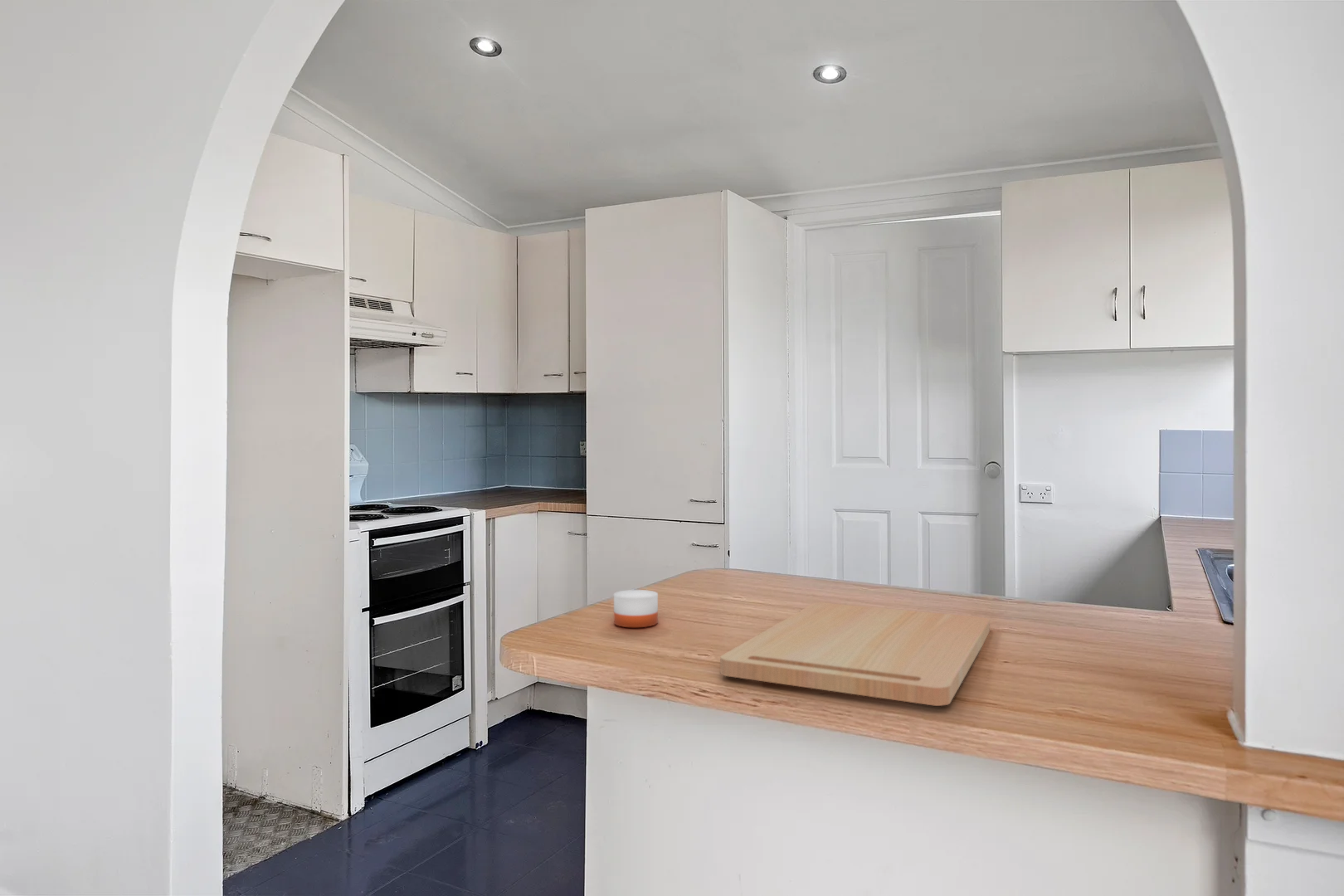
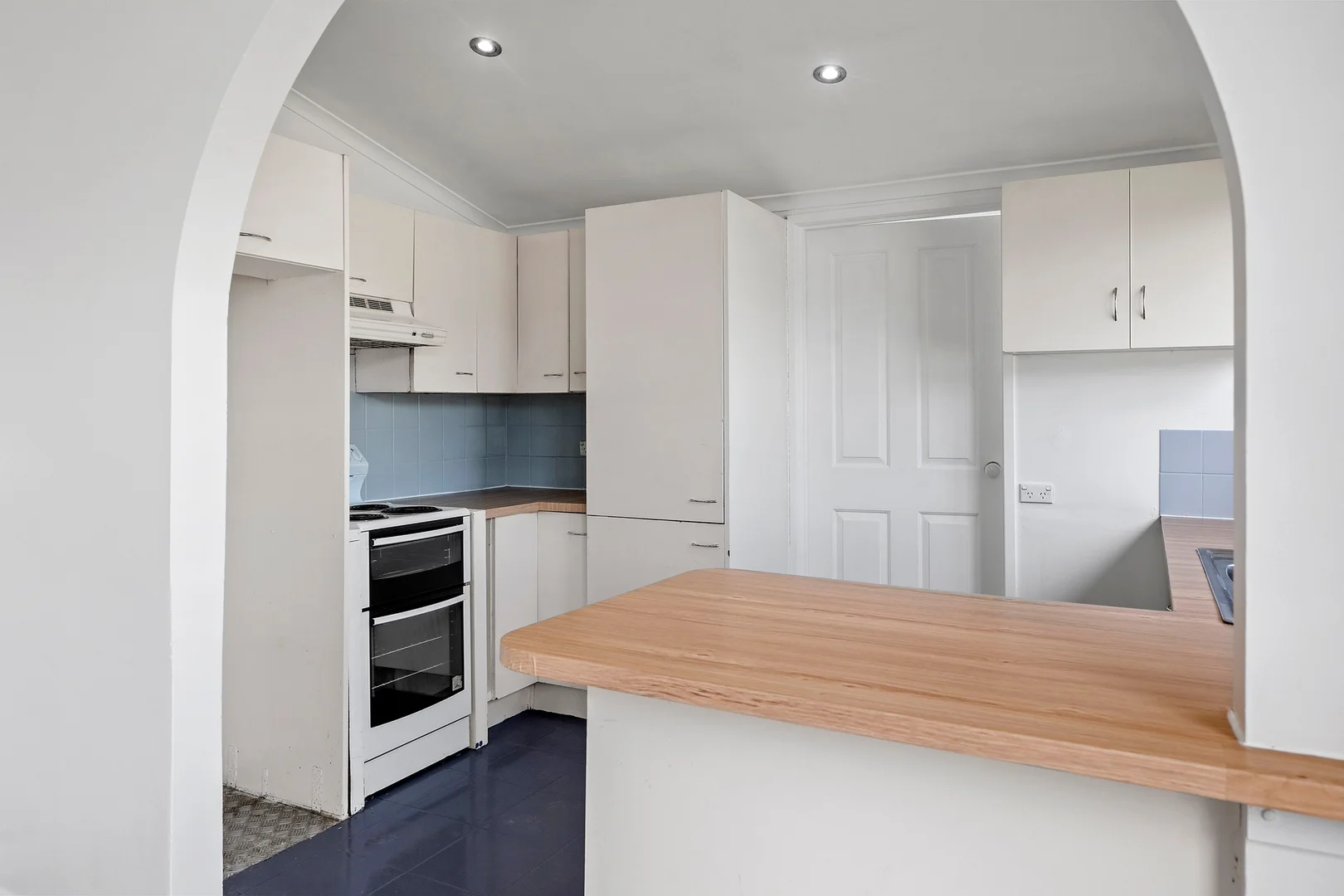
- cutting board [719,602,991,707]
- candle [613,589,659,628]
